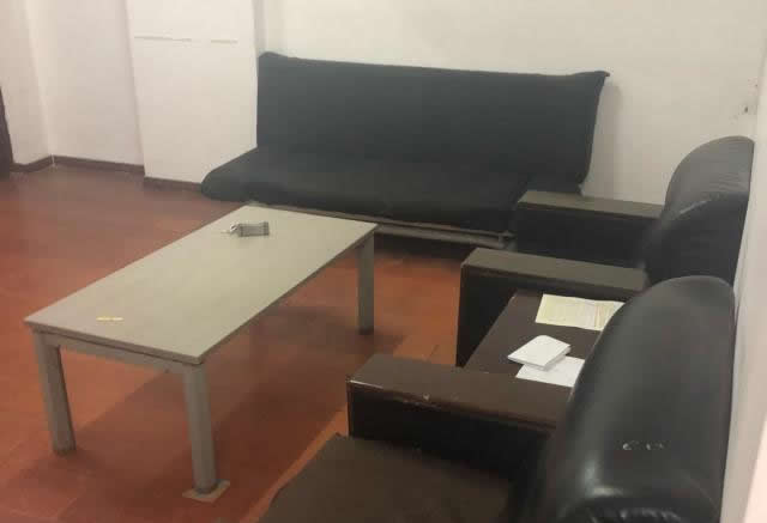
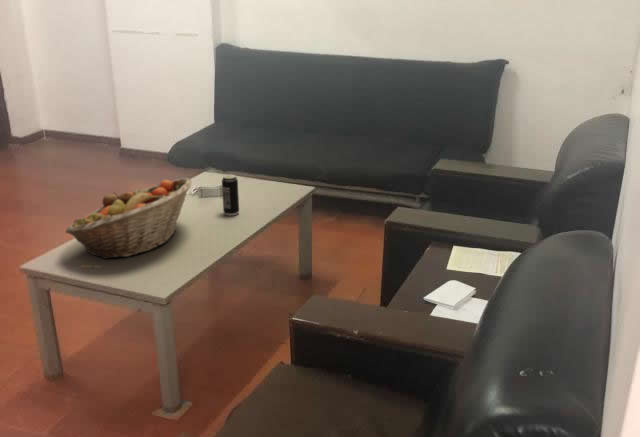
+ fruit basket [64,177,192,260]
+ beverage can [221,173,240,217]
